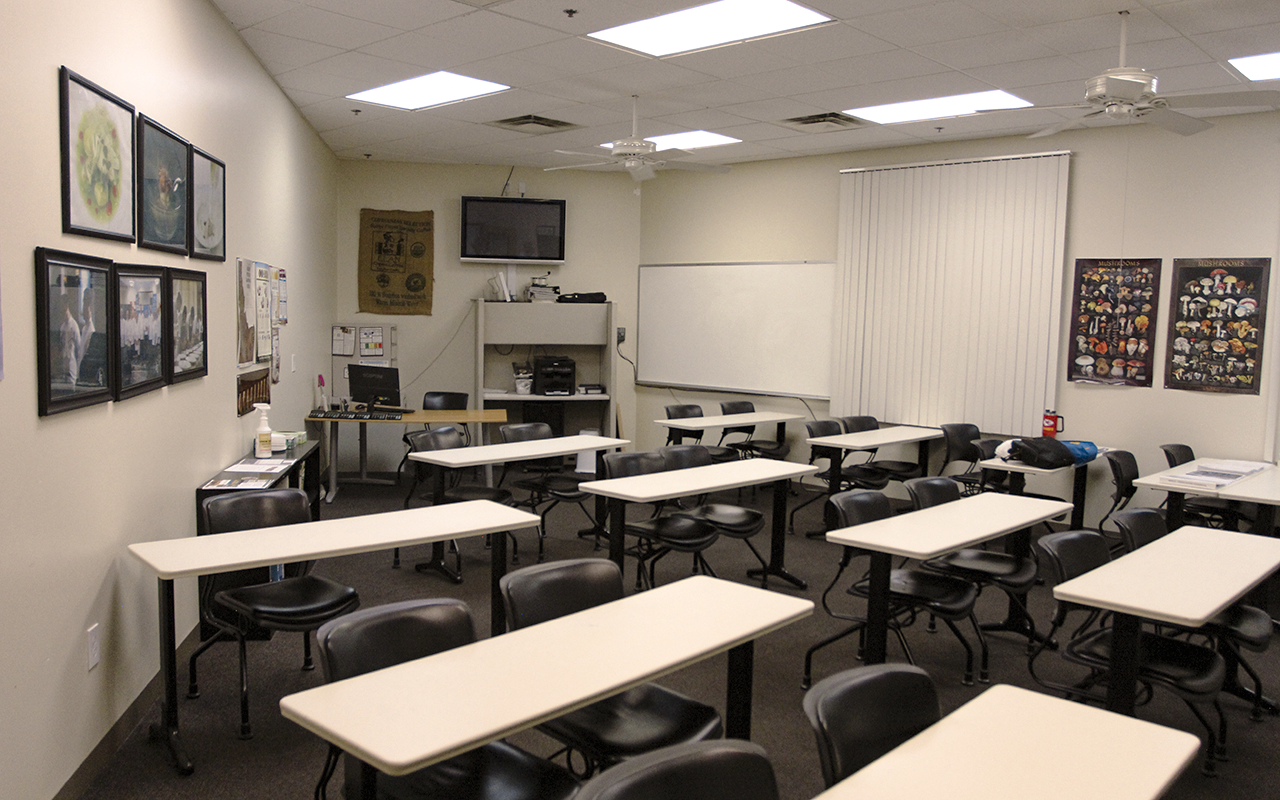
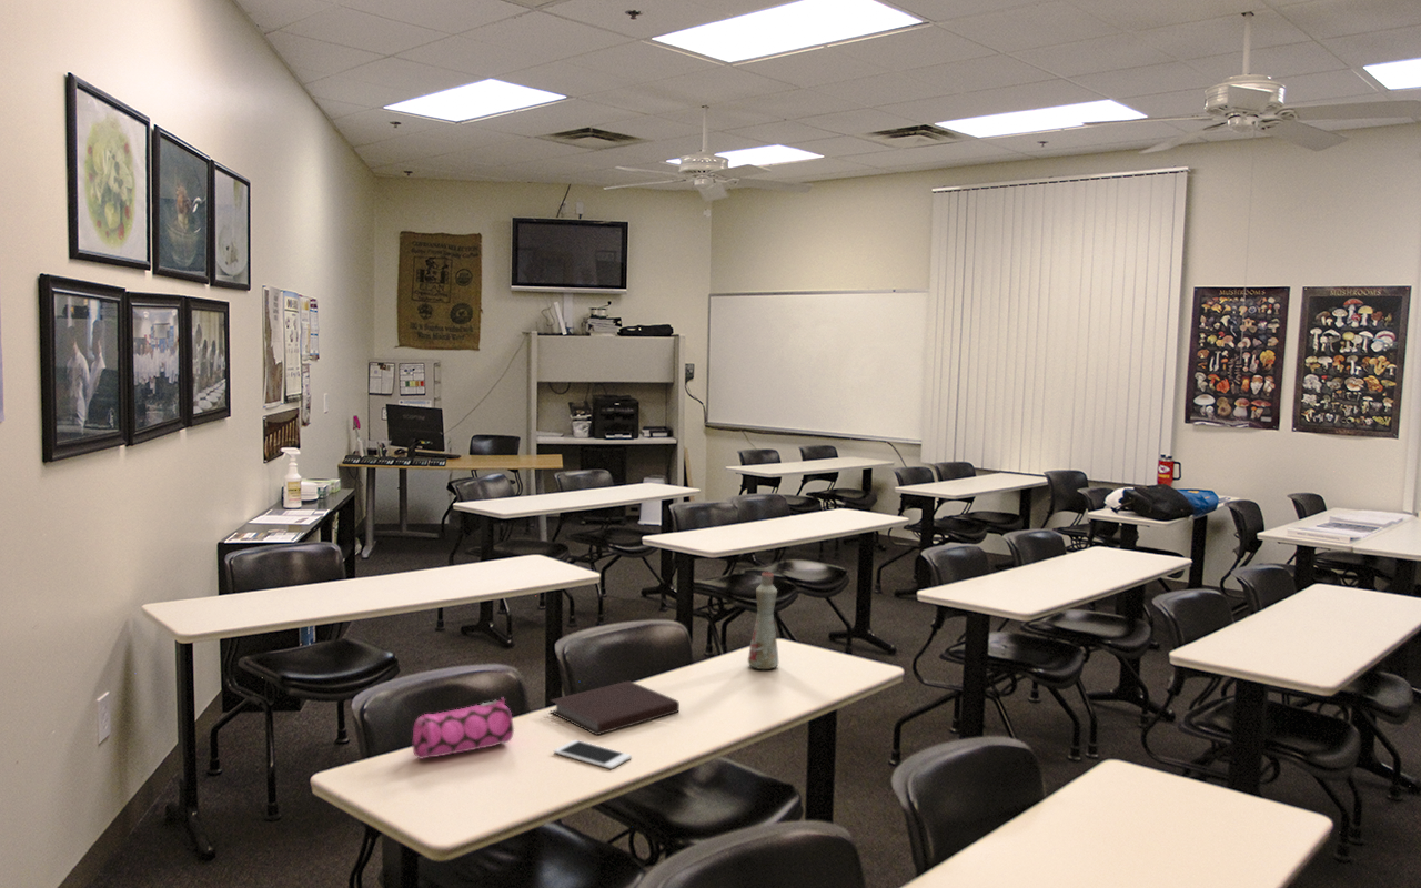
+ cell phone [553,739,633,770]
+ bottle [747,571,779,670]
+ pencil case [411,696,515,760]
+ notebook [548,679,681,736]
